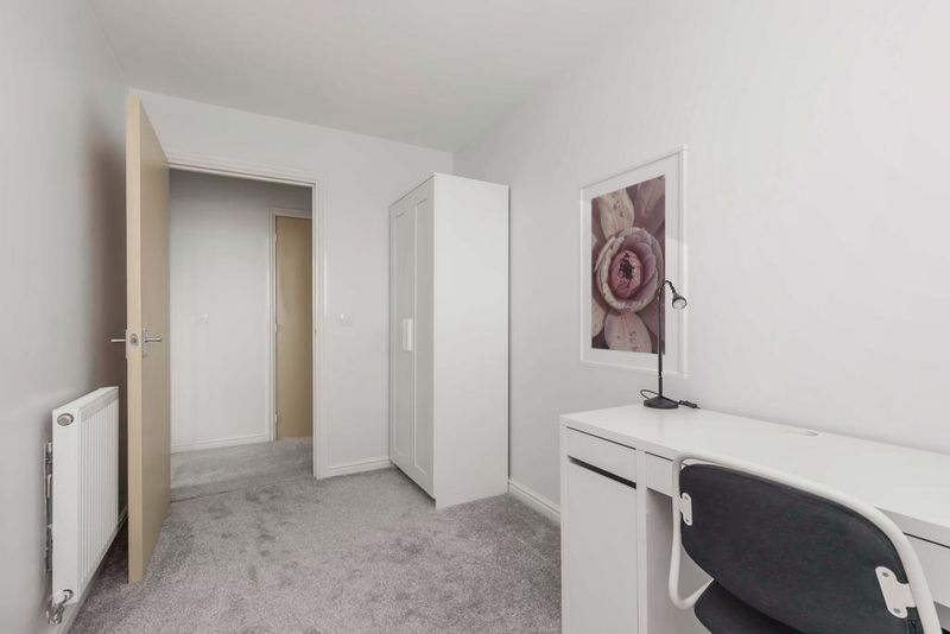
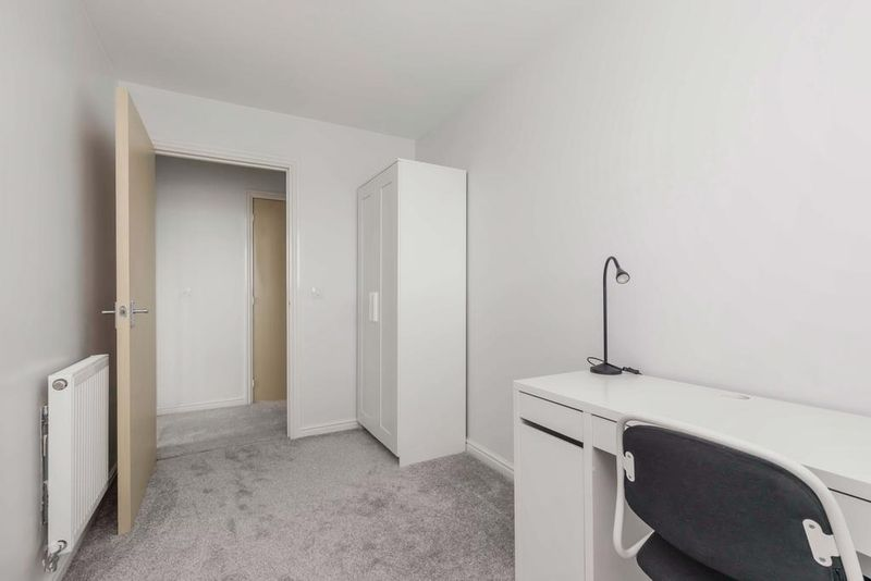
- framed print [577,142,690,381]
